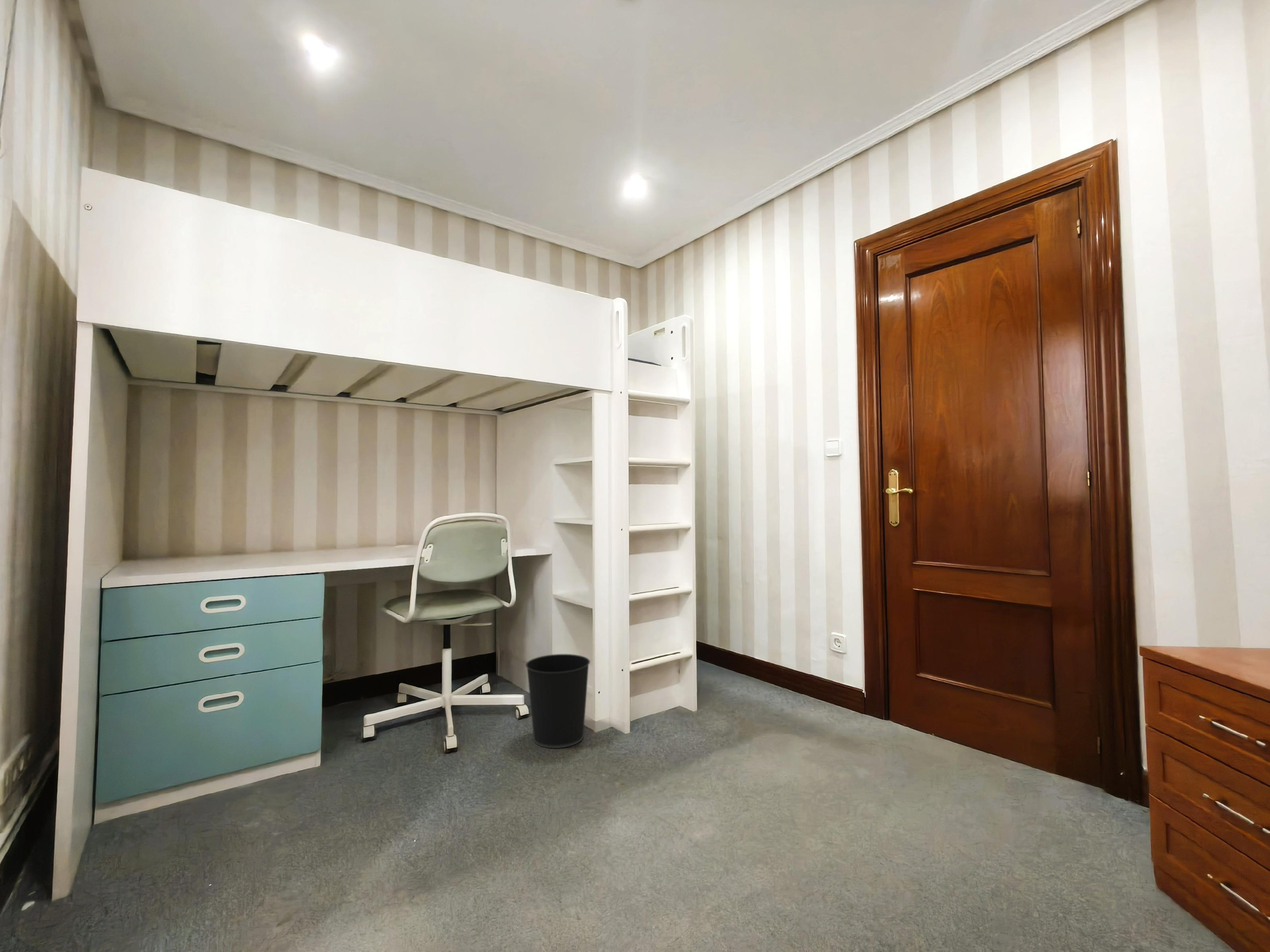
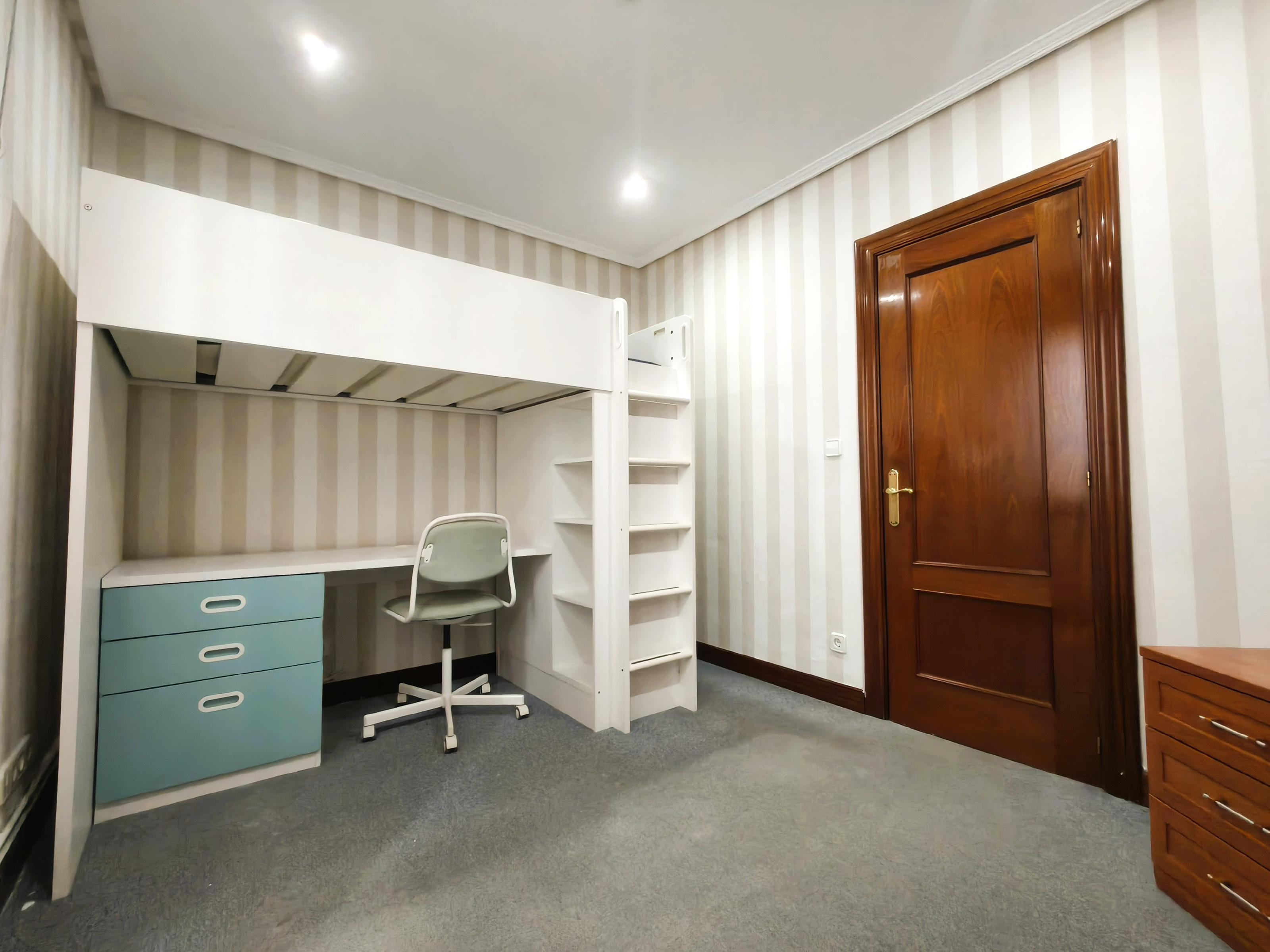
- wastebasket [525,654,591,749]
